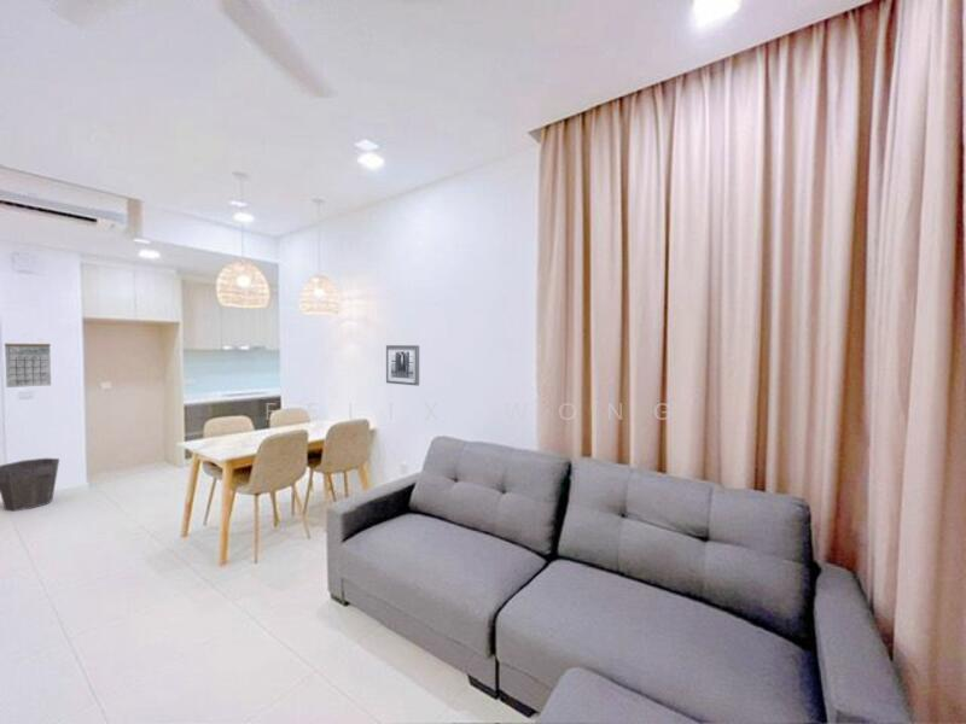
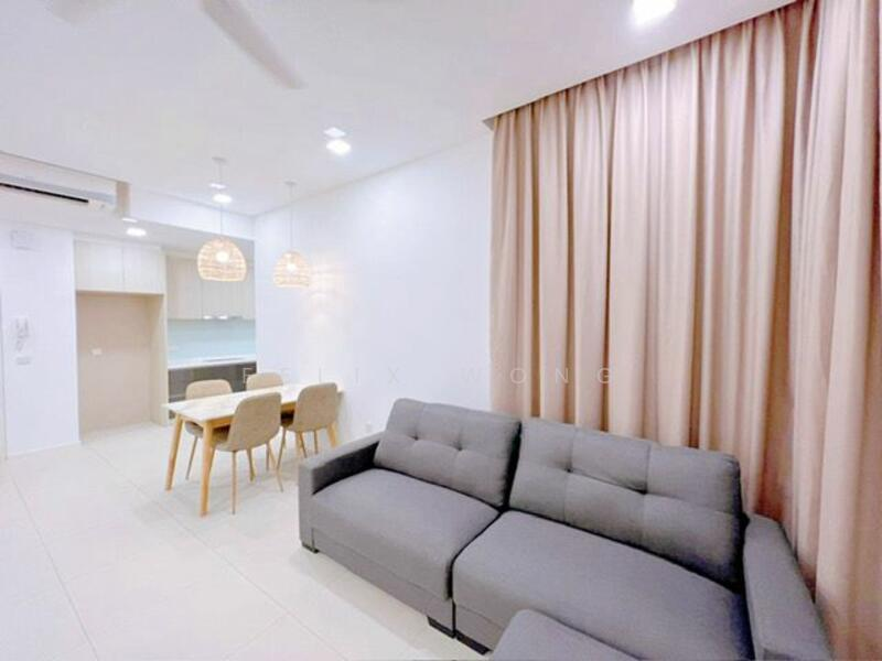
- waste bin [0,457,60,513]
- calendar [4,333,52,389]
- wall art [385,344,420,387]
